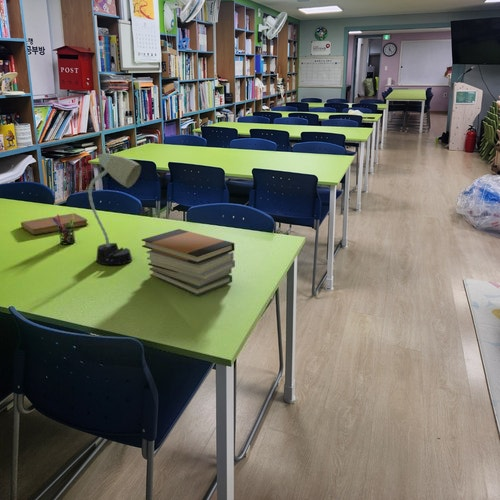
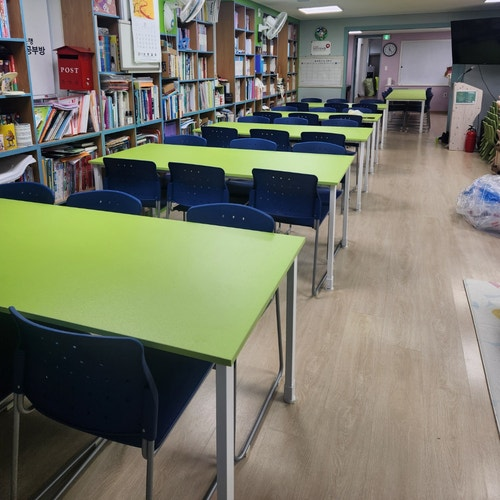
- desk lamp [87,152,142,266]
- book stack [141,228,236,296]
- pen holder [52,213,77,245]
- notebook [20,212,90,236]
